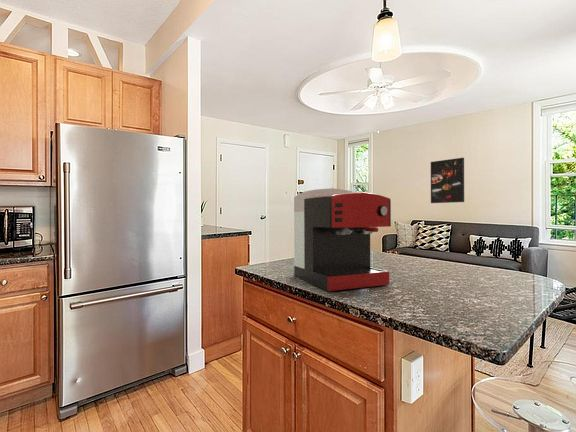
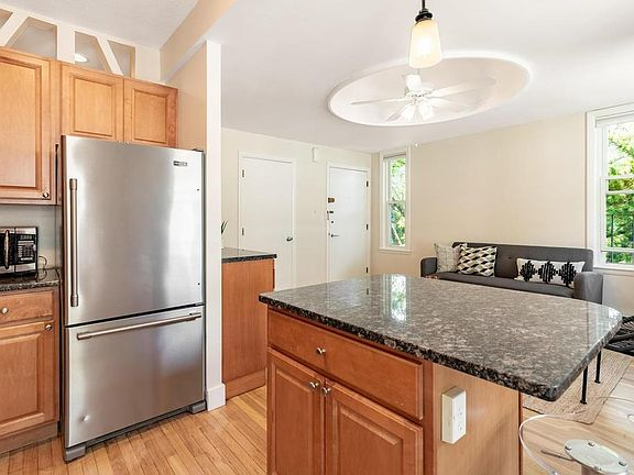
- coffee maker [293,187,392,292]
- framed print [430,157,465,204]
